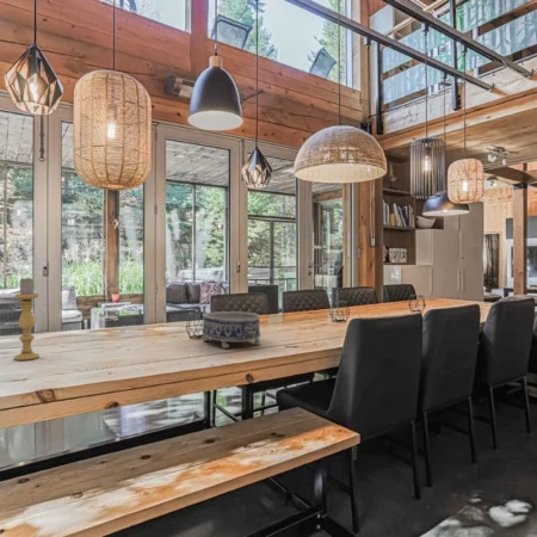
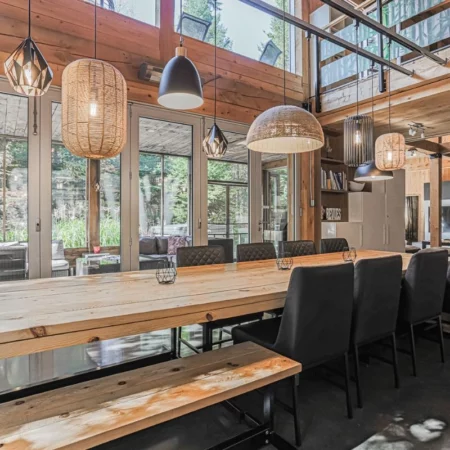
- candle holder [13,276,41,362]
- decorative bowl [202,310,263,350]
